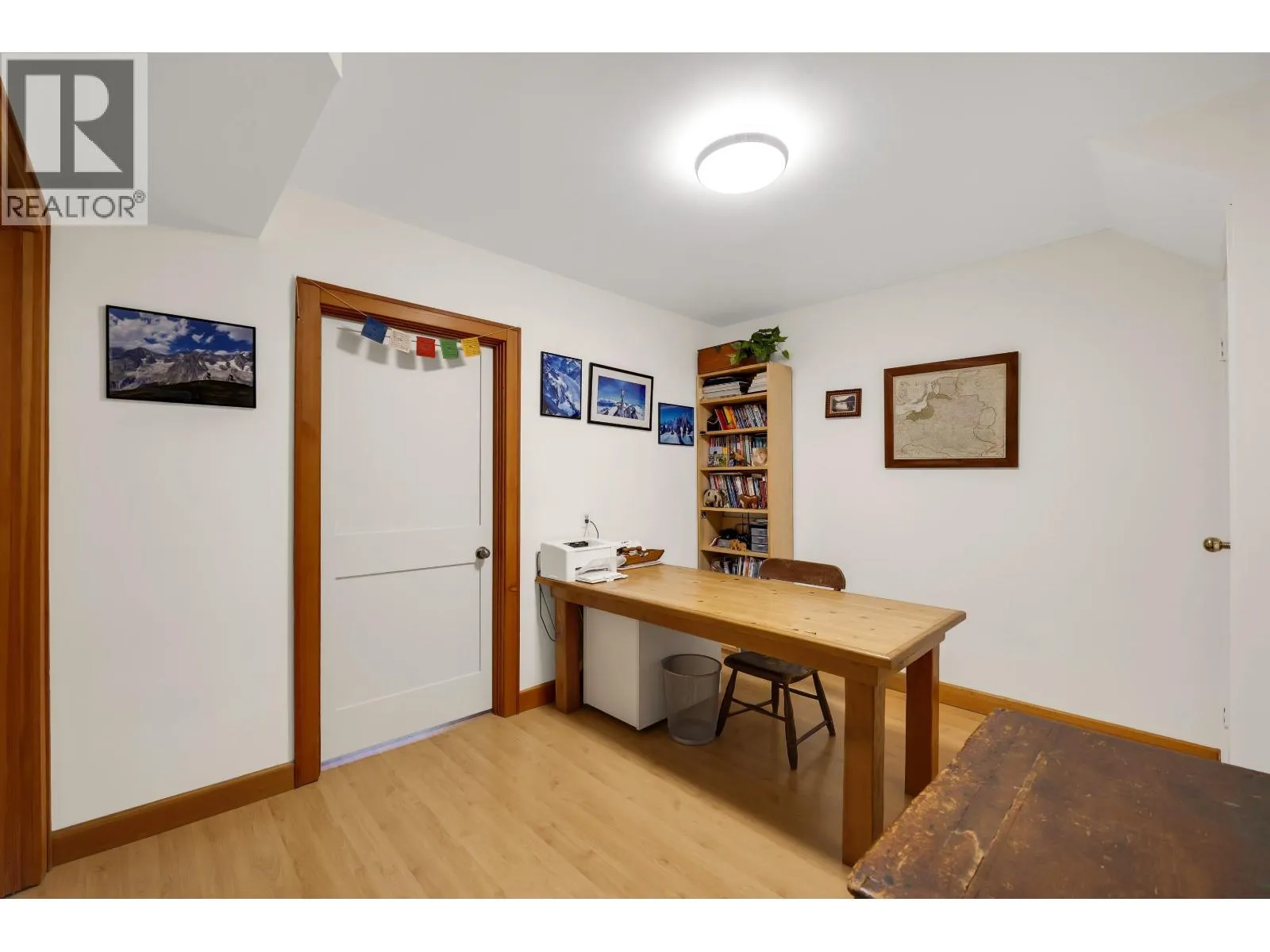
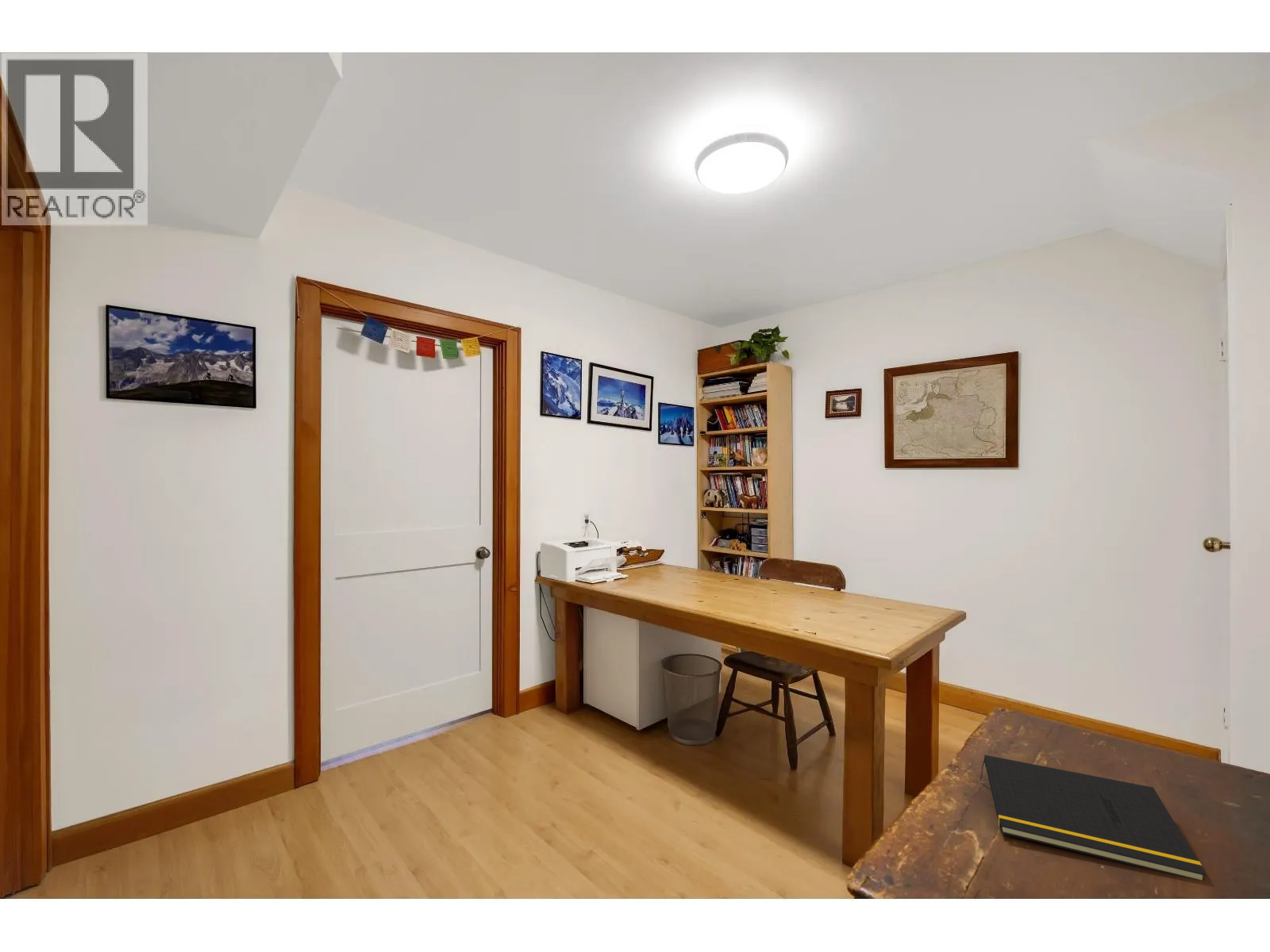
+ notepad [979,754,1207,881]
